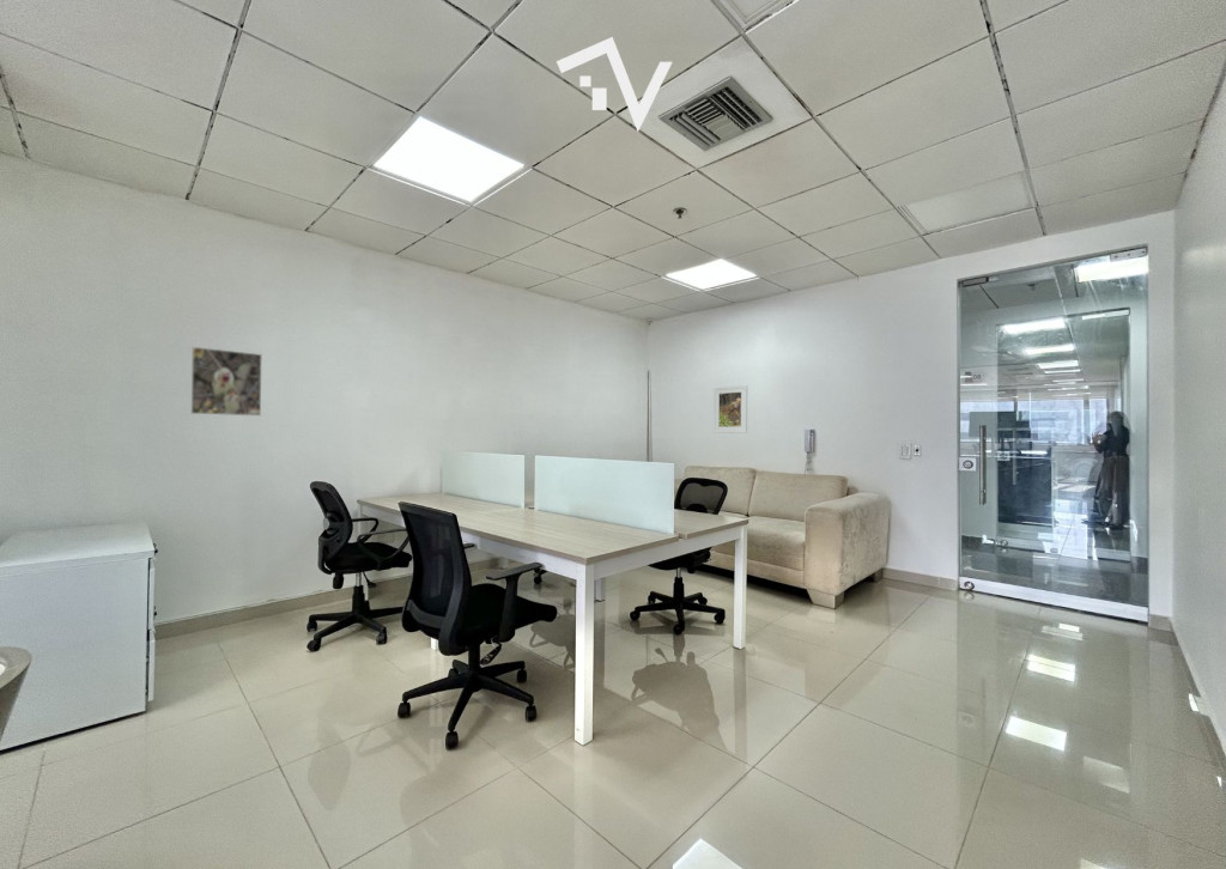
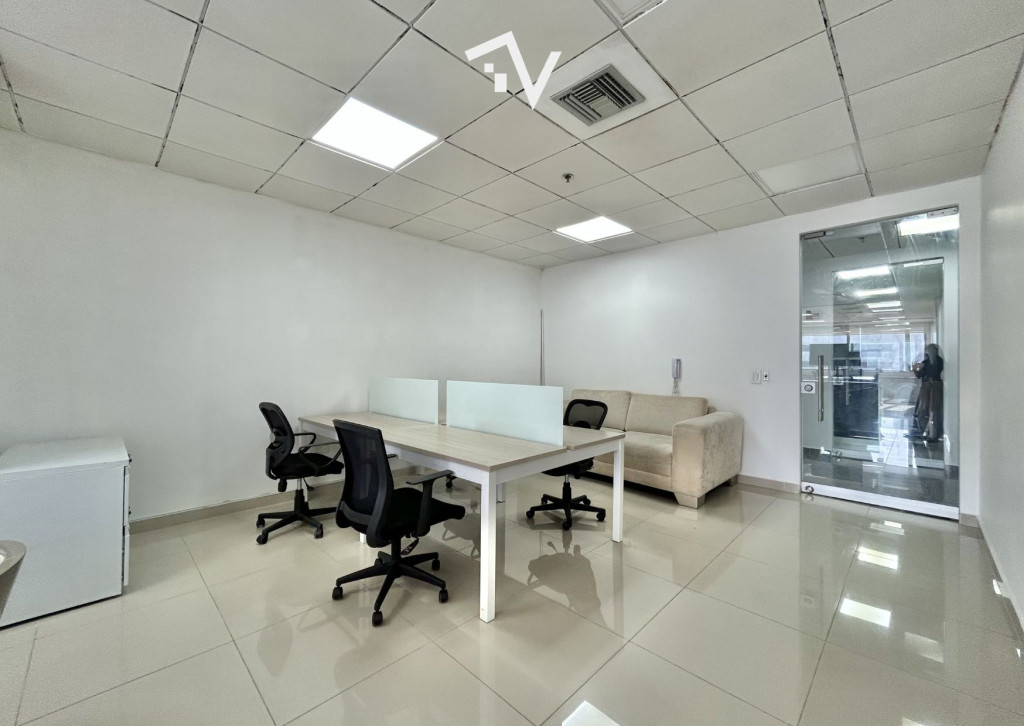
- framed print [712,384,748,434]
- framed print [190,346,263,417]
